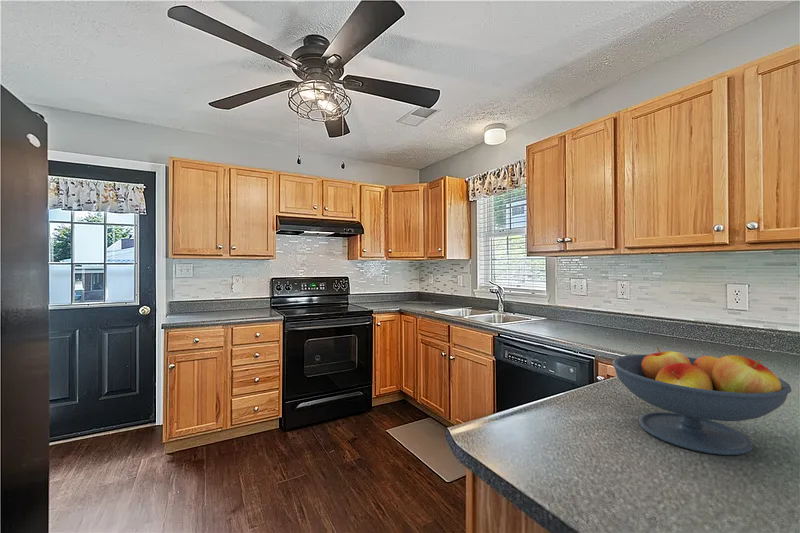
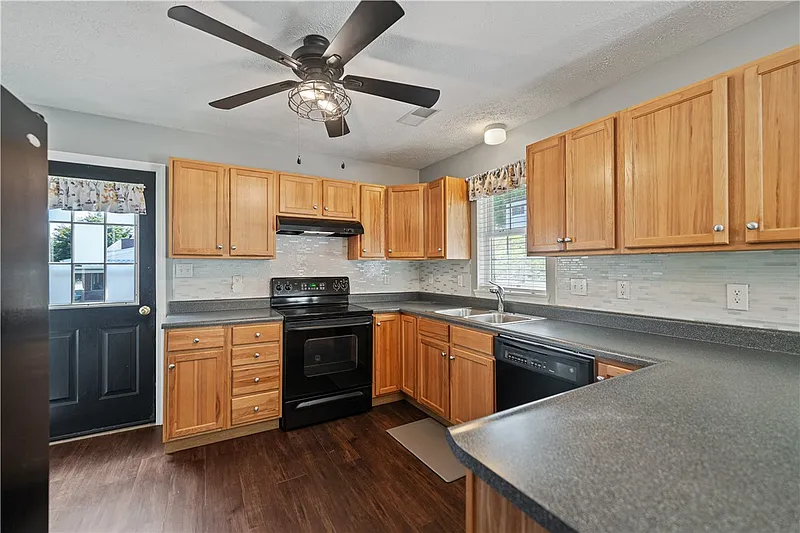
- fruit bowl [612,346,792,456]
